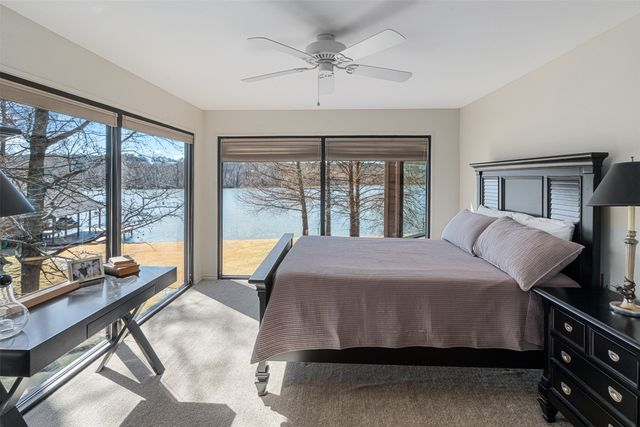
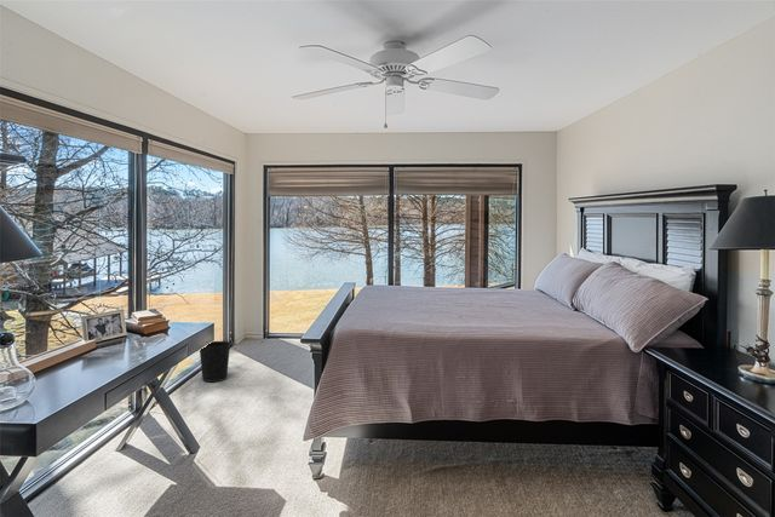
+ wastebasket [199,340,231,383]
